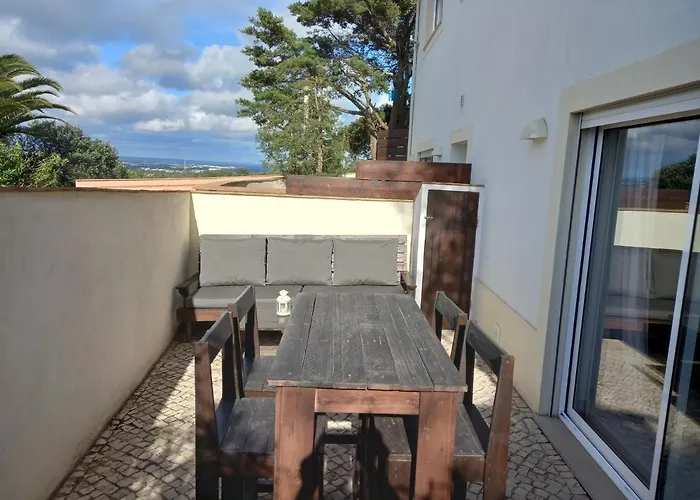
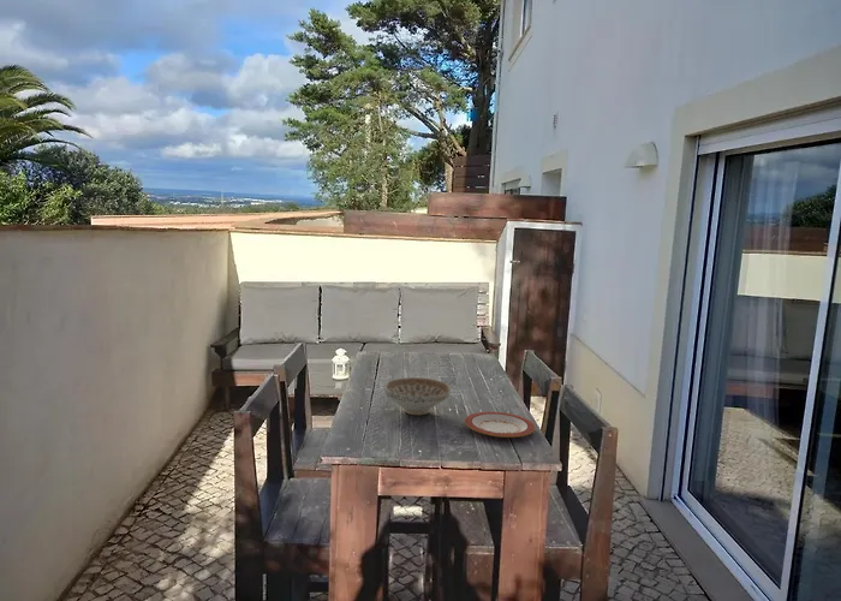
+ plate [464,411,536,439]
+ decorative bowl [384,376,452,416]
